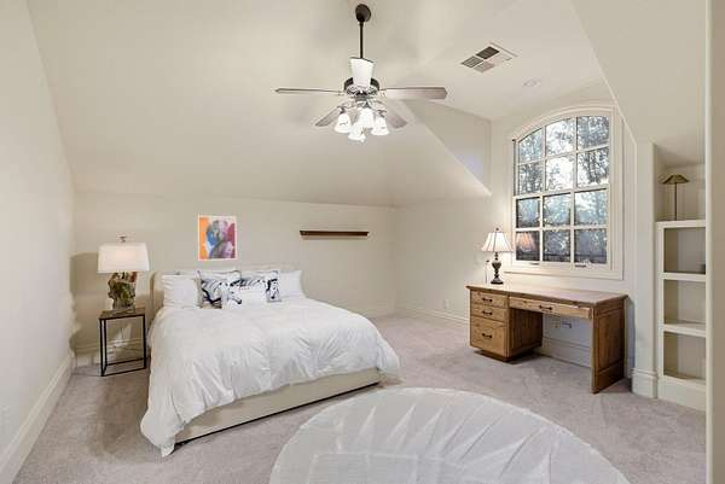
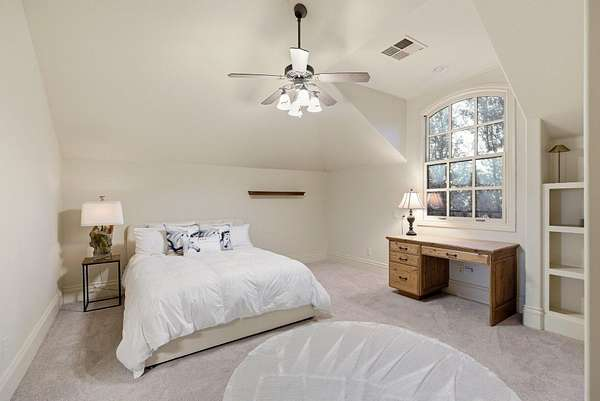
- wall art [197,215,238,262]
